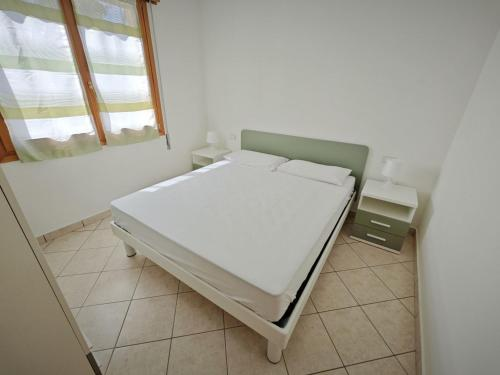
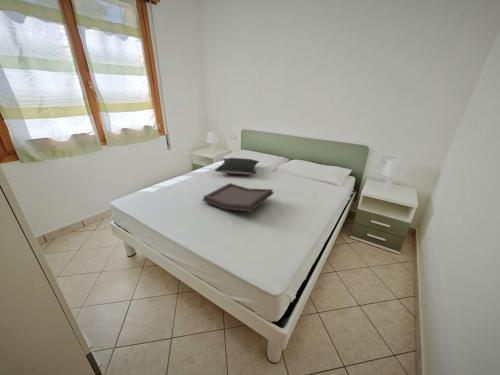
+ serving tray [201,182,275,212]
+ pillow [214,157,260,176]
